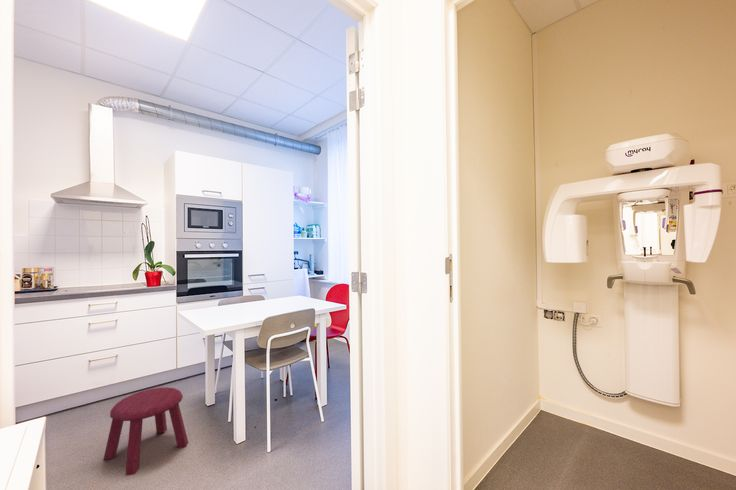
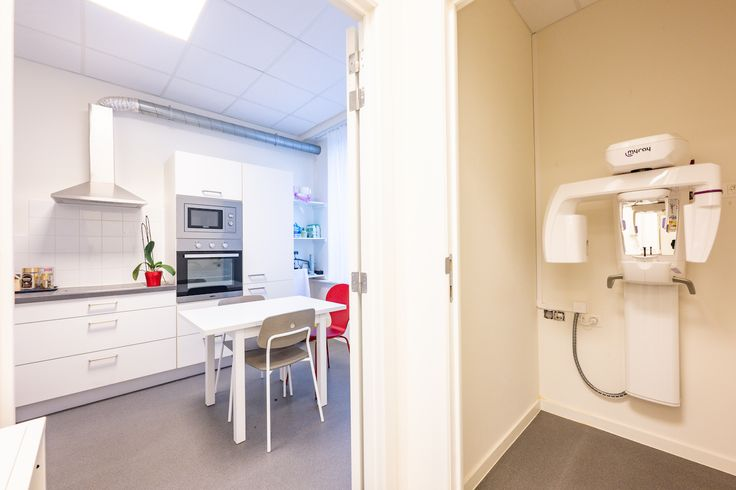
- stool [102,386,189,477]
